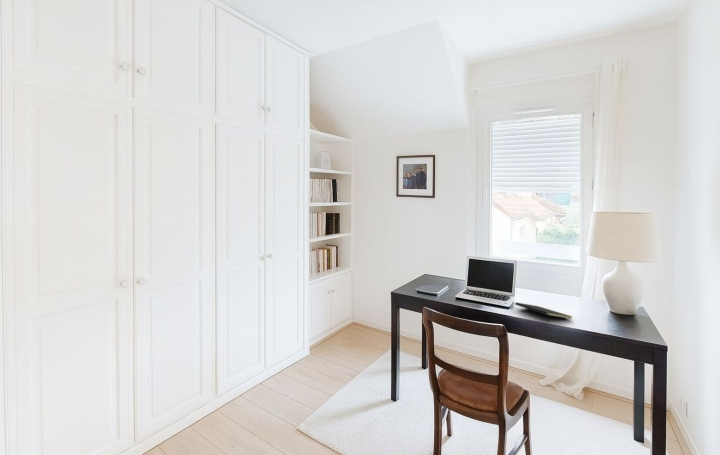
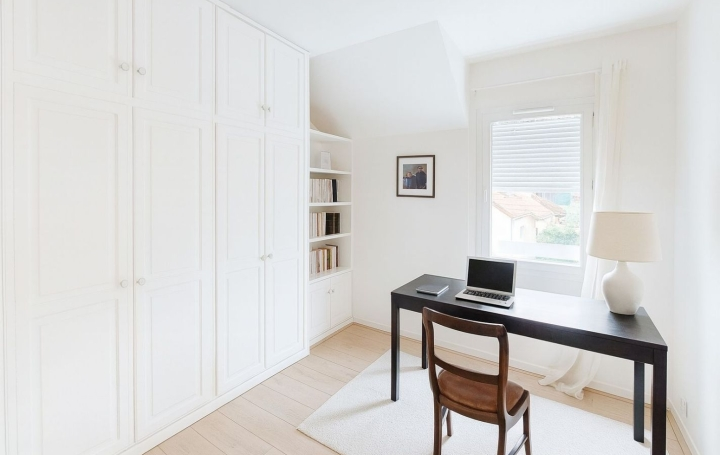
- notepad [514,301,574,323]
